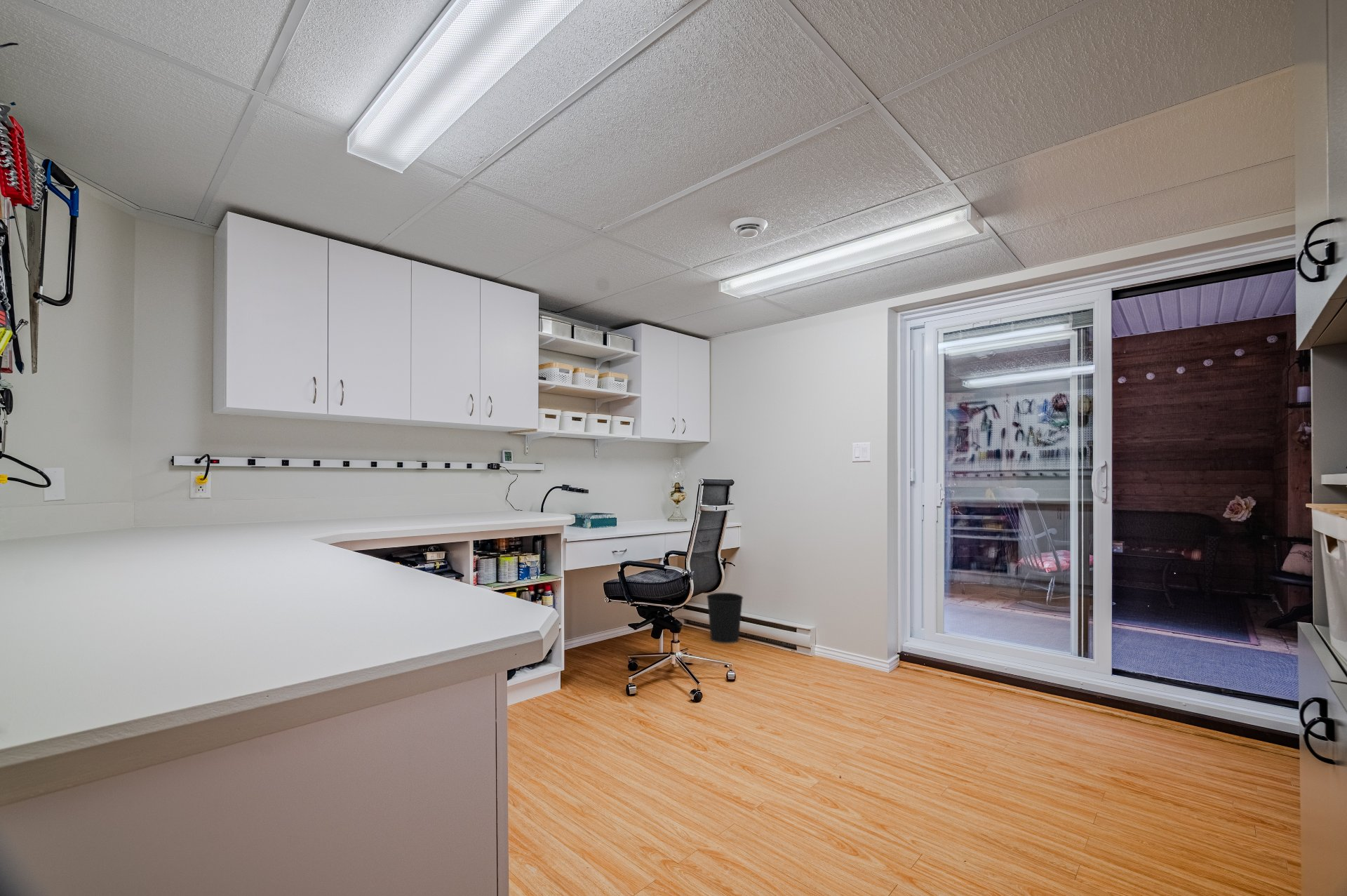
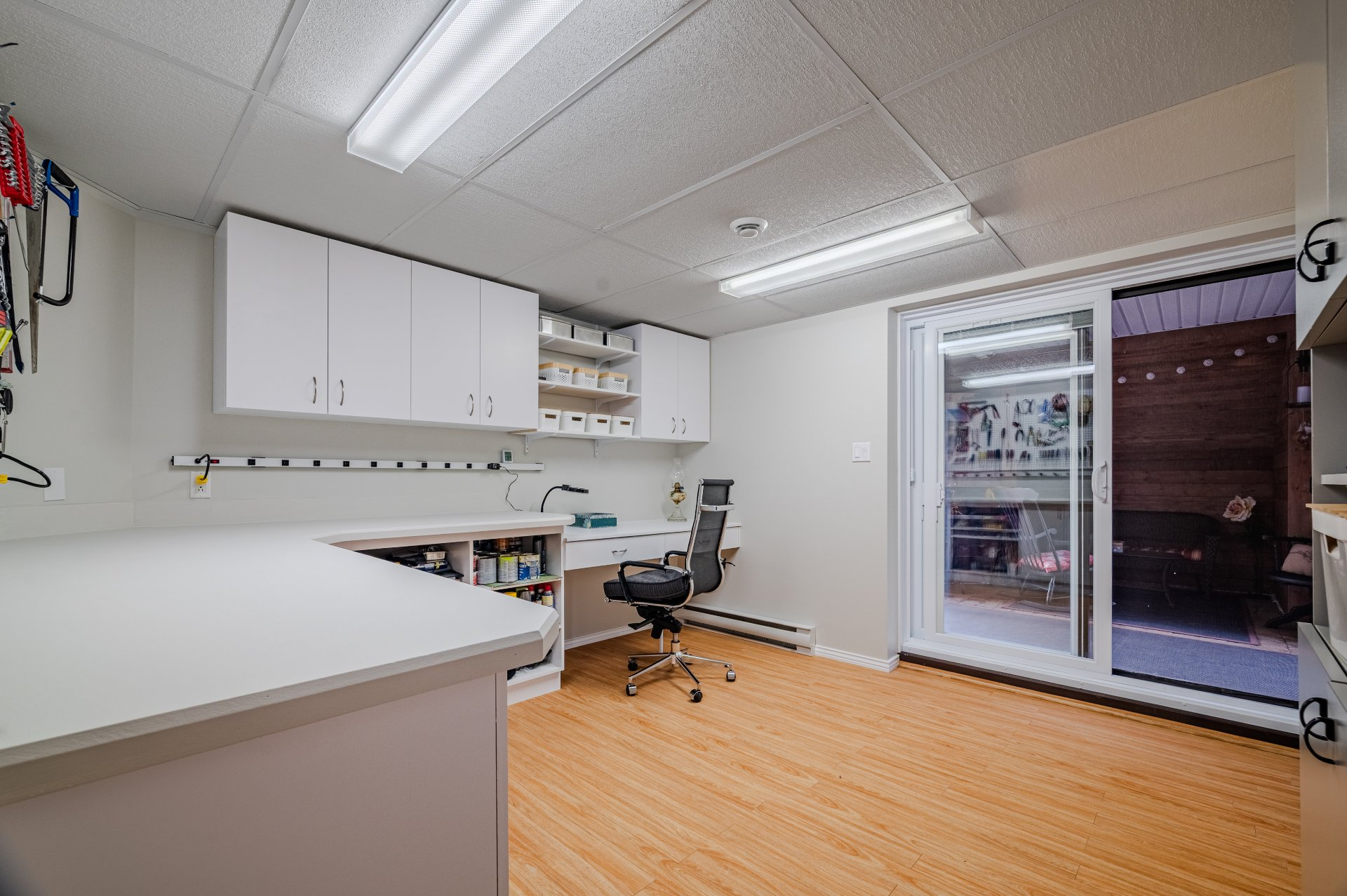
- wastebasket [706,592,744,644]
